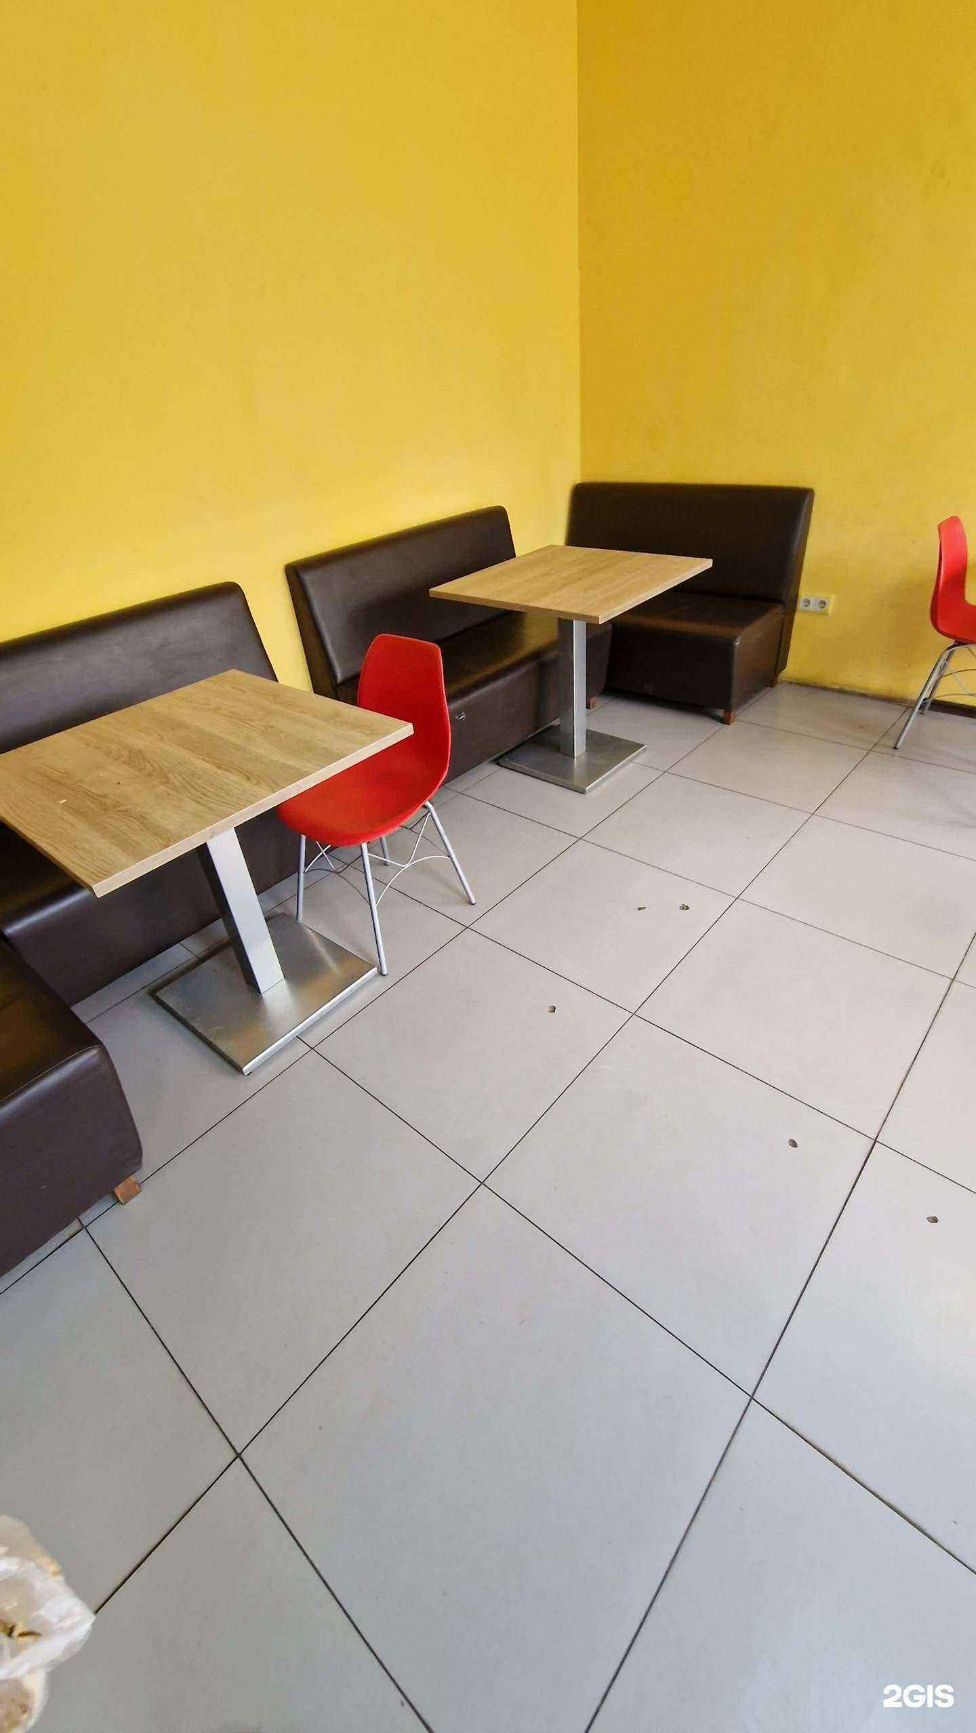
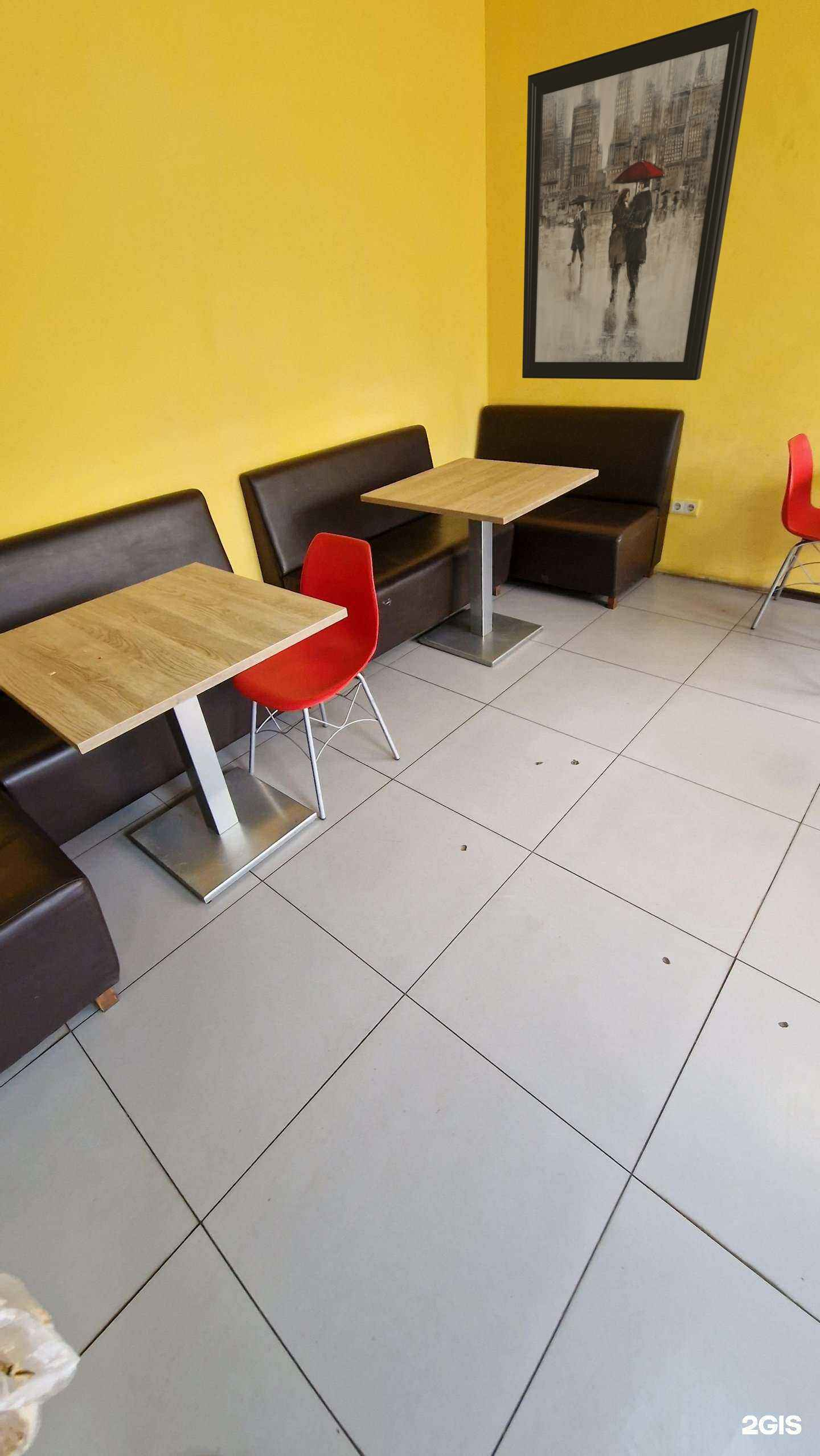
+ wall art [522,8,759,381]
